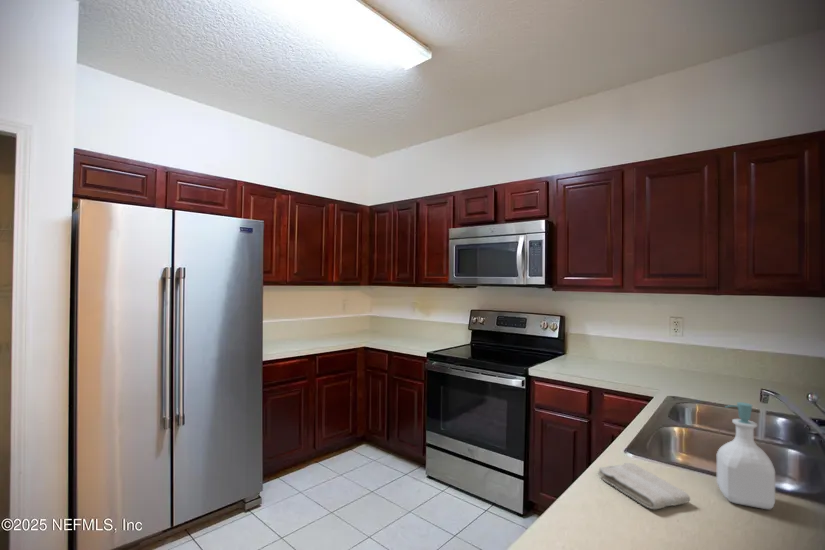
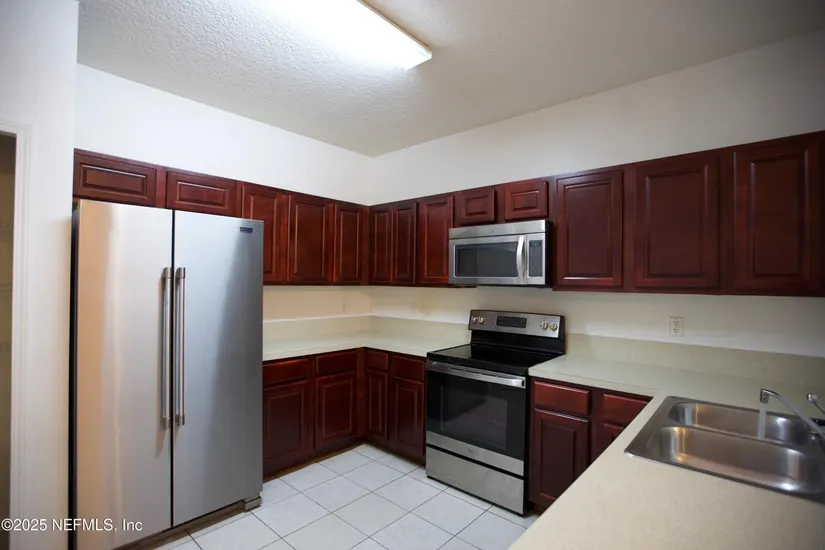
- soap bottle [716,401,776,510]
- washcloth [597,462,691,510]
